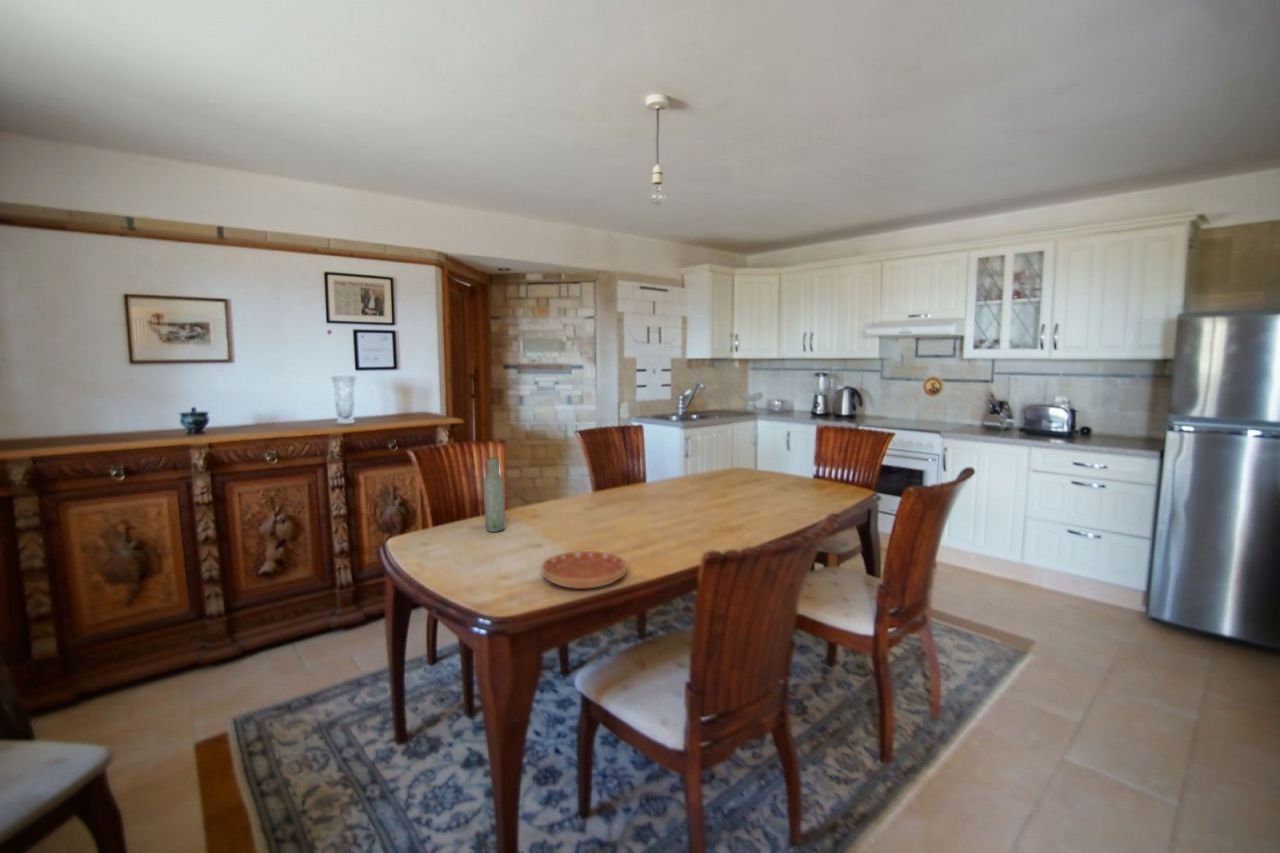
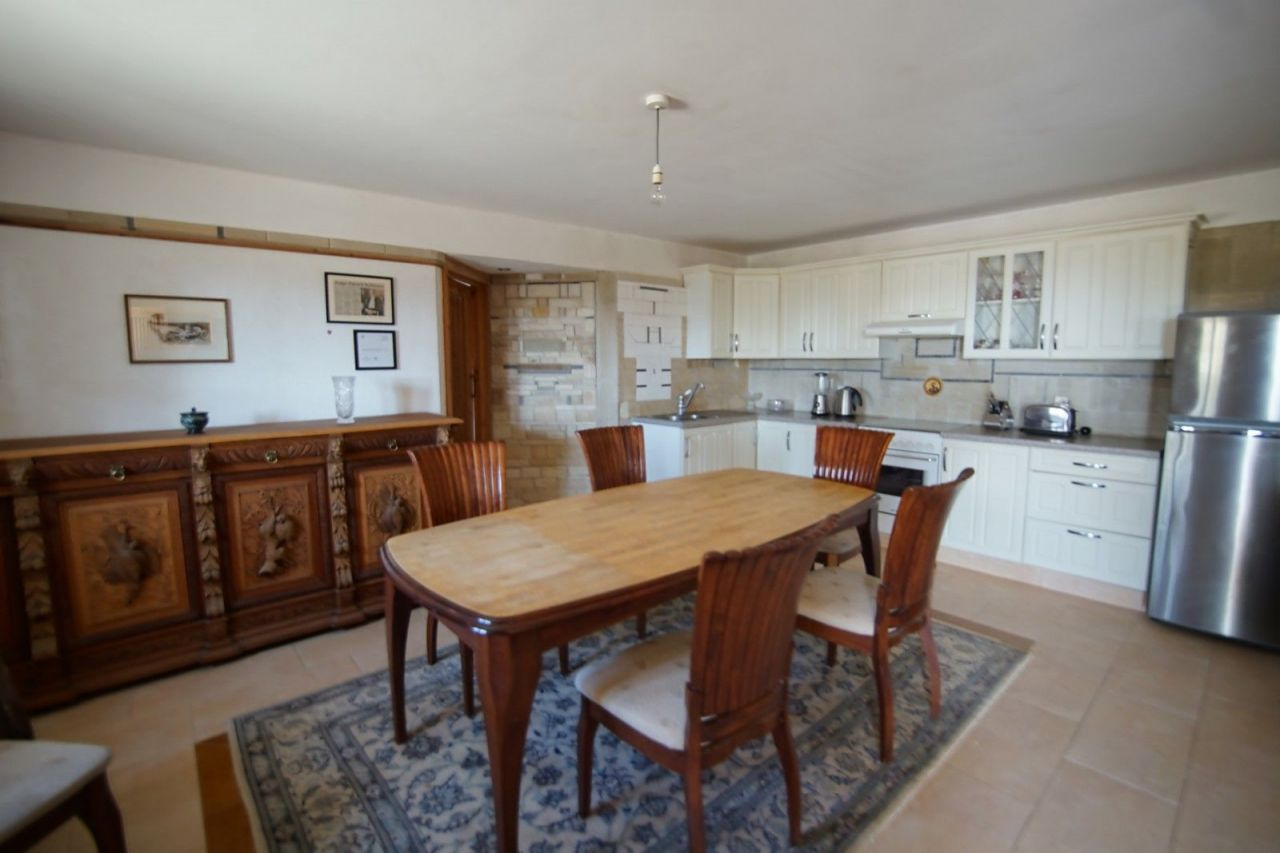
- saucer [541,550,628,590]
- bottle [482,456,506,533]
